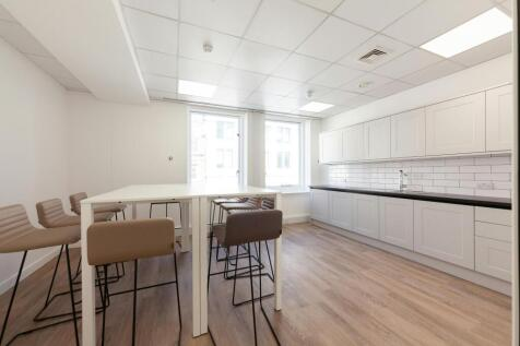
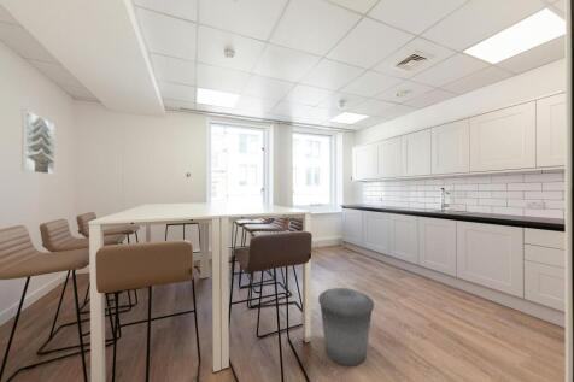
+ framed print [20,108,55,176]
+ trash can [317,287,375,366]
